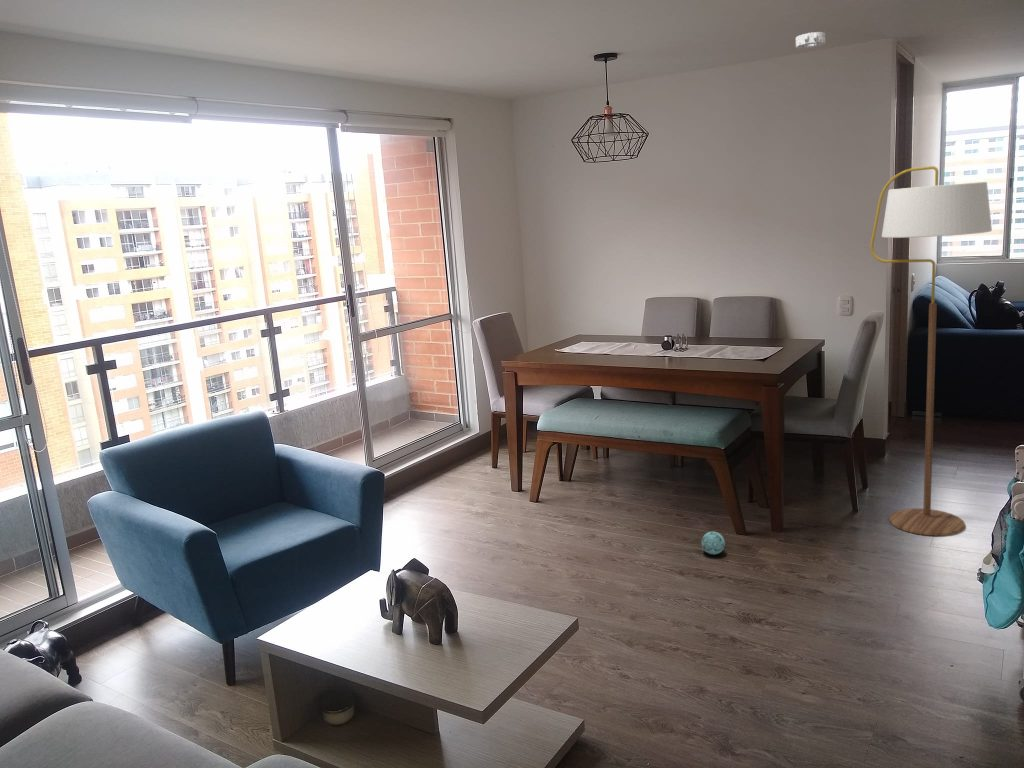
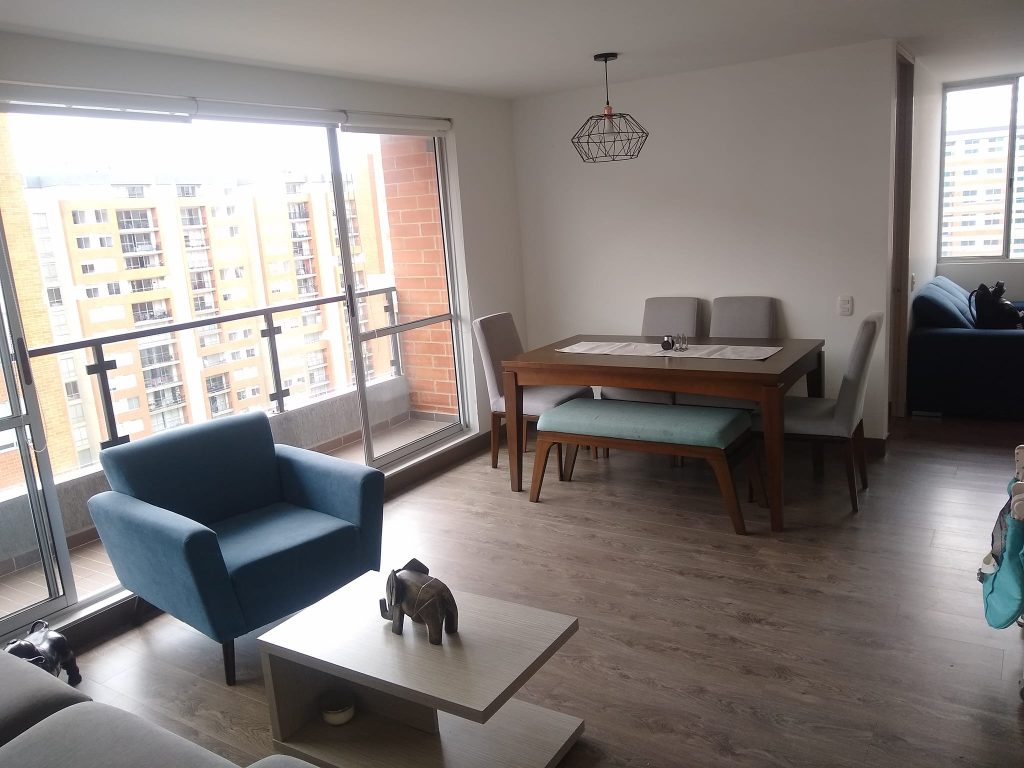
- floor lamp [869,165,993,537]
- ball [701,530,726,556]
- smoke detector [795,31,826,49]
